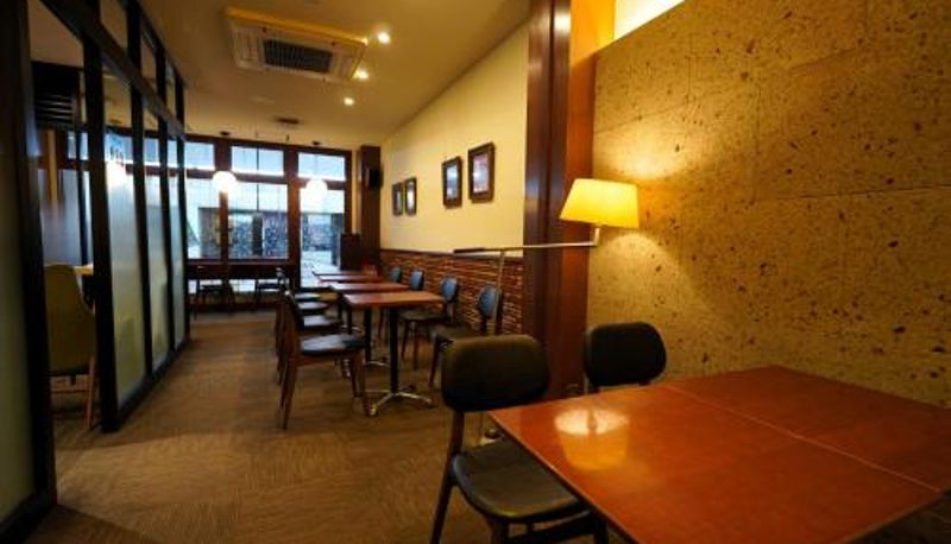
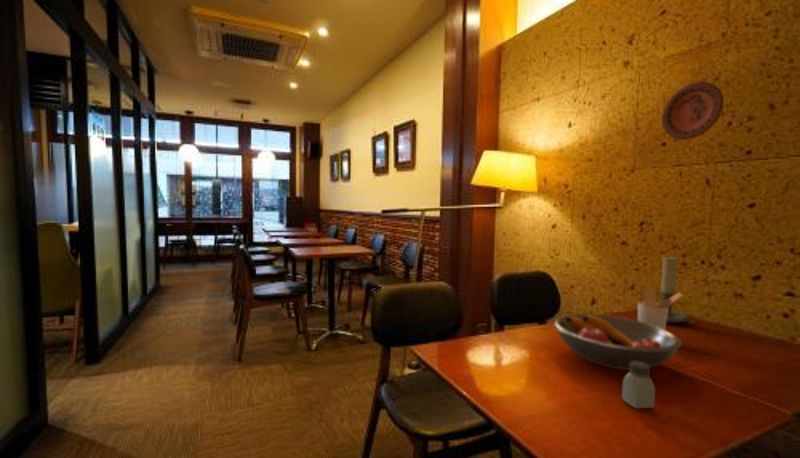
+ fruit bowl [553,313,683,371]
+ decorative plate [661,81,725,141]
+ candle holder [657,255,698,326]
+ saltshaker [621,361,656,410]
+ utensil holder [637,286,684,330]
